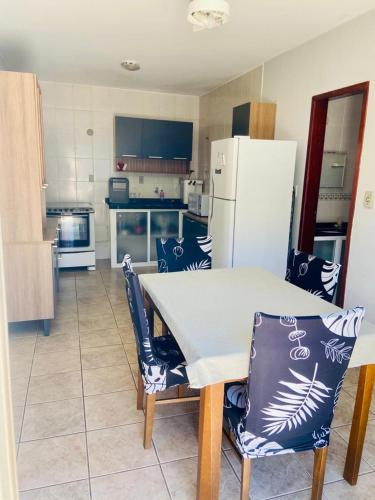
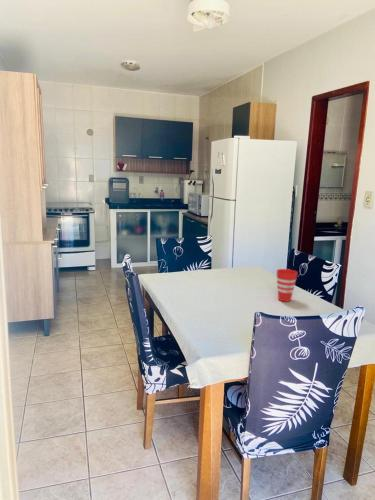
+ cup [276,268,299,303]
